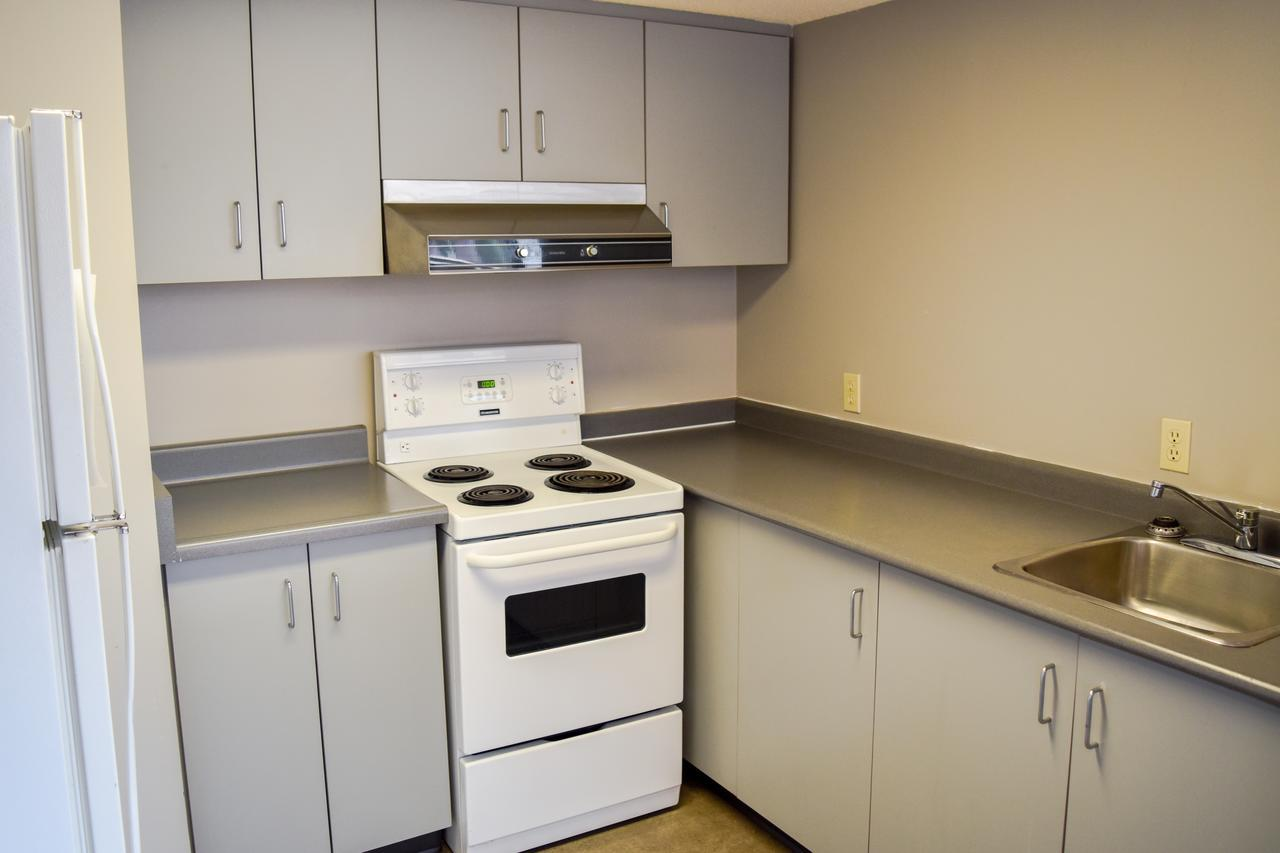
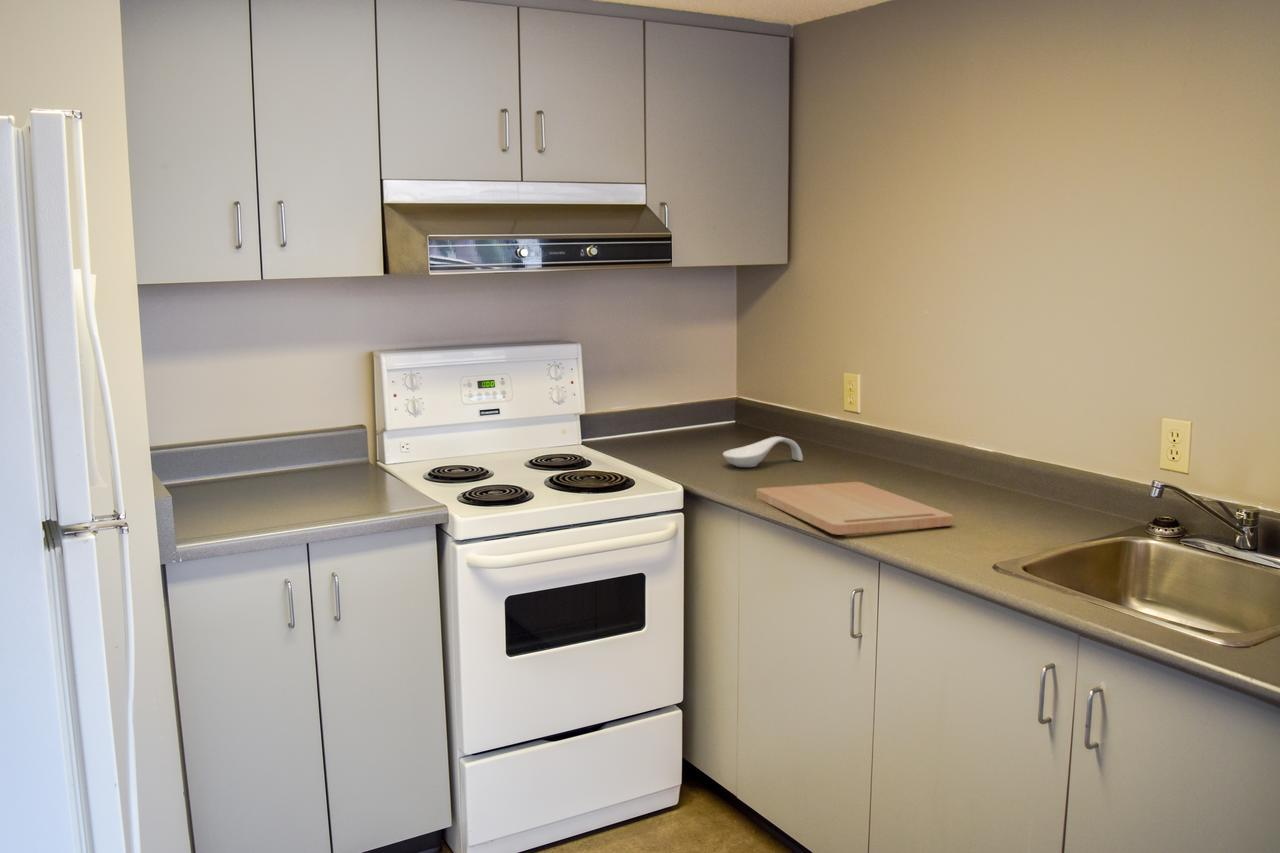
+ spoon rest [722,436,804,468]
+ cutting board [755,481,954,536]
